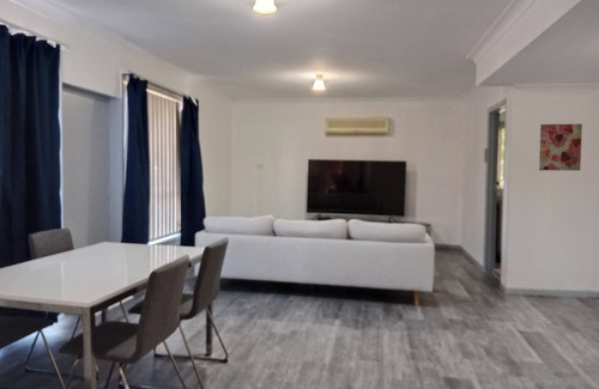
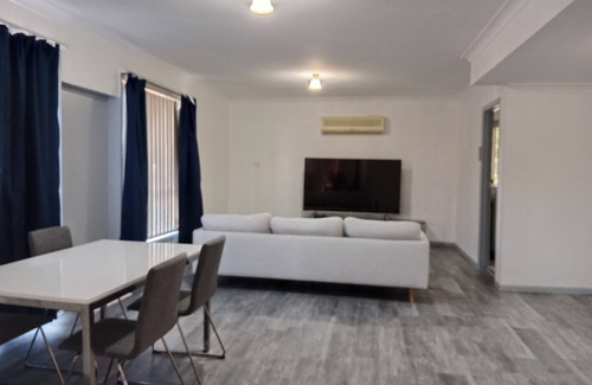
- wall art [538,123,583,171]
